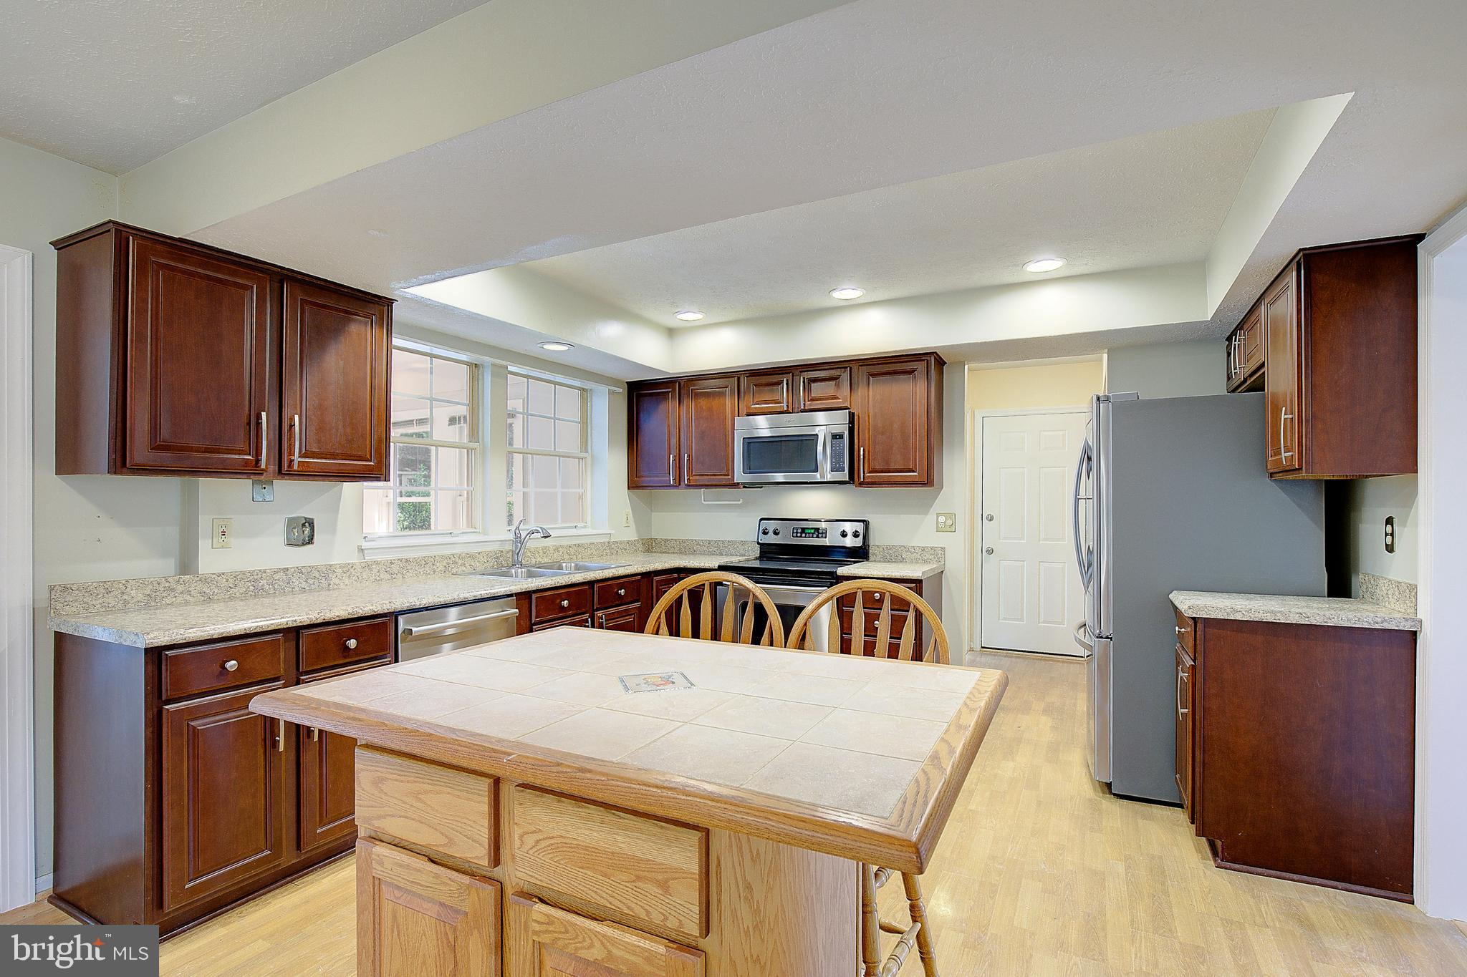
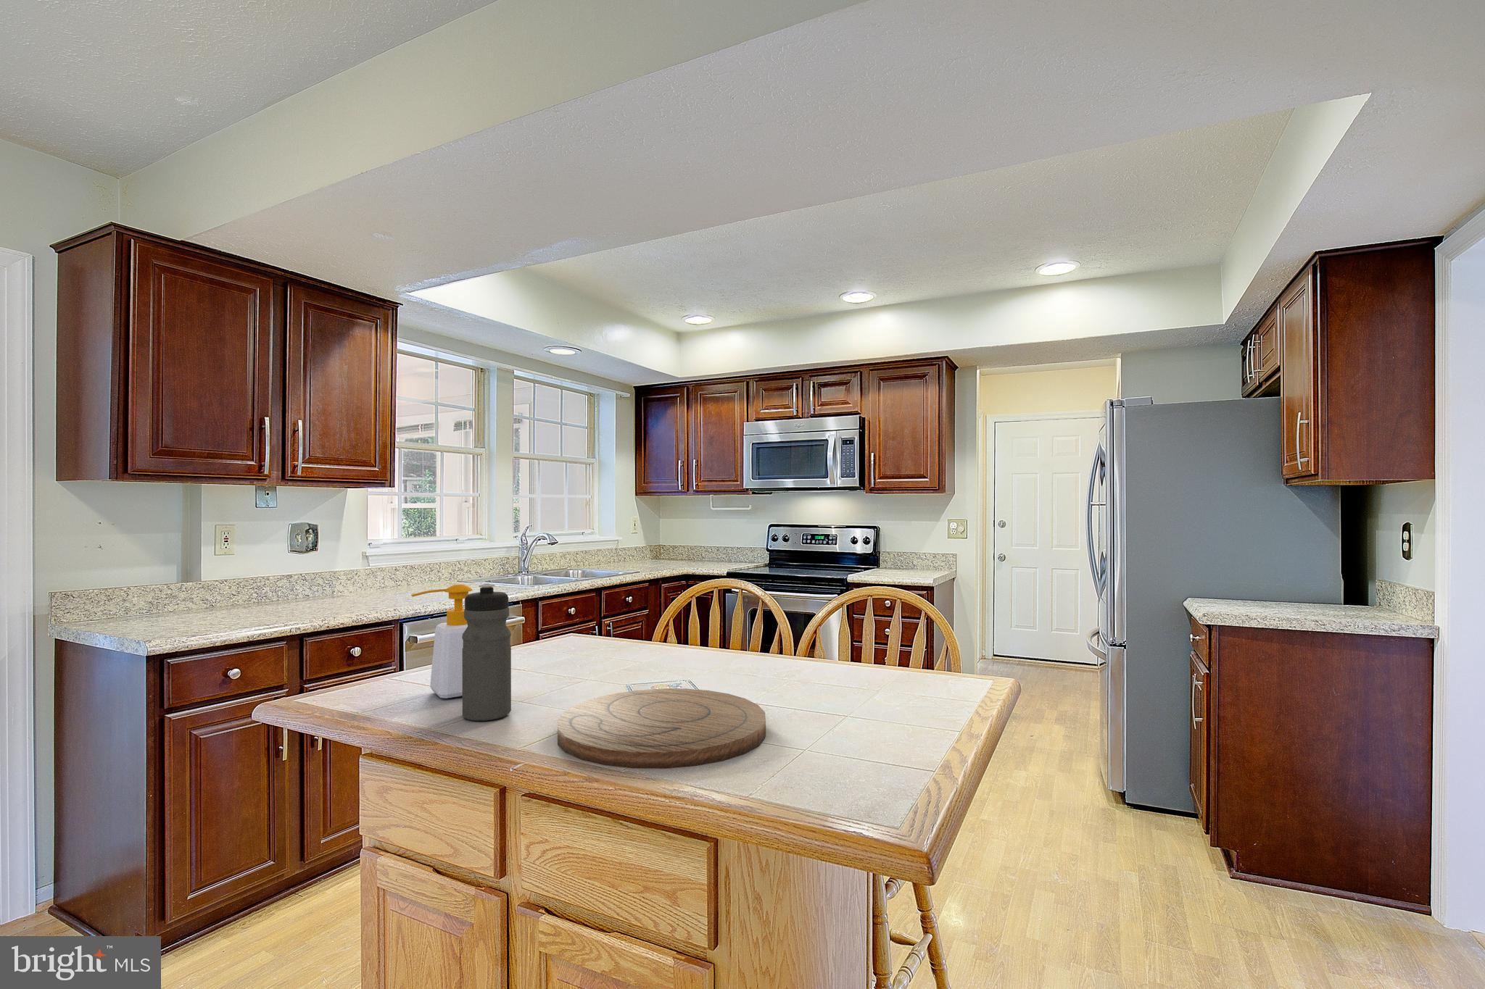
+ cutting board [556,688,766,769]
+ water bottle [462,583,512,722]
+ soap bottle [411,583,473,699]
